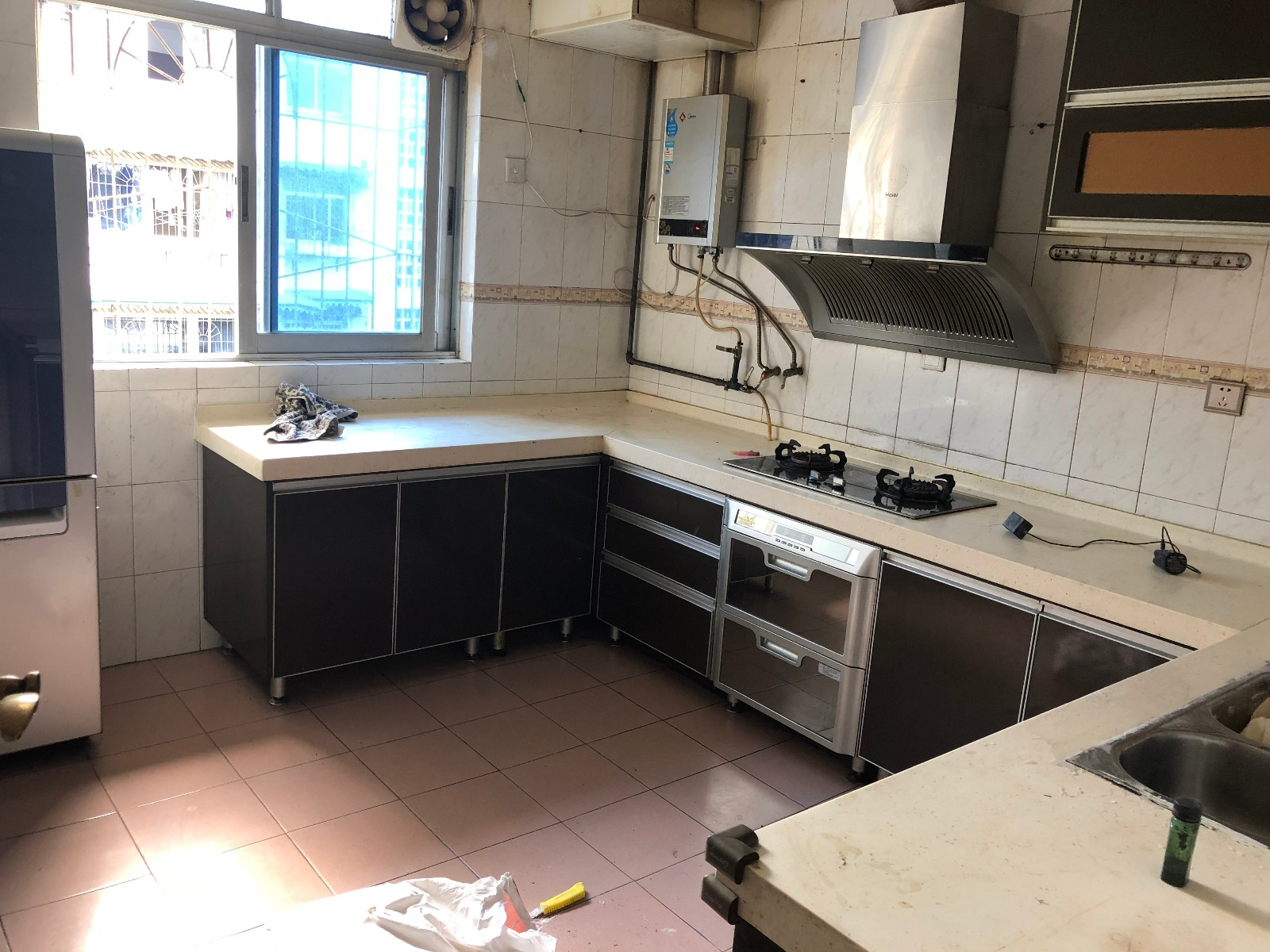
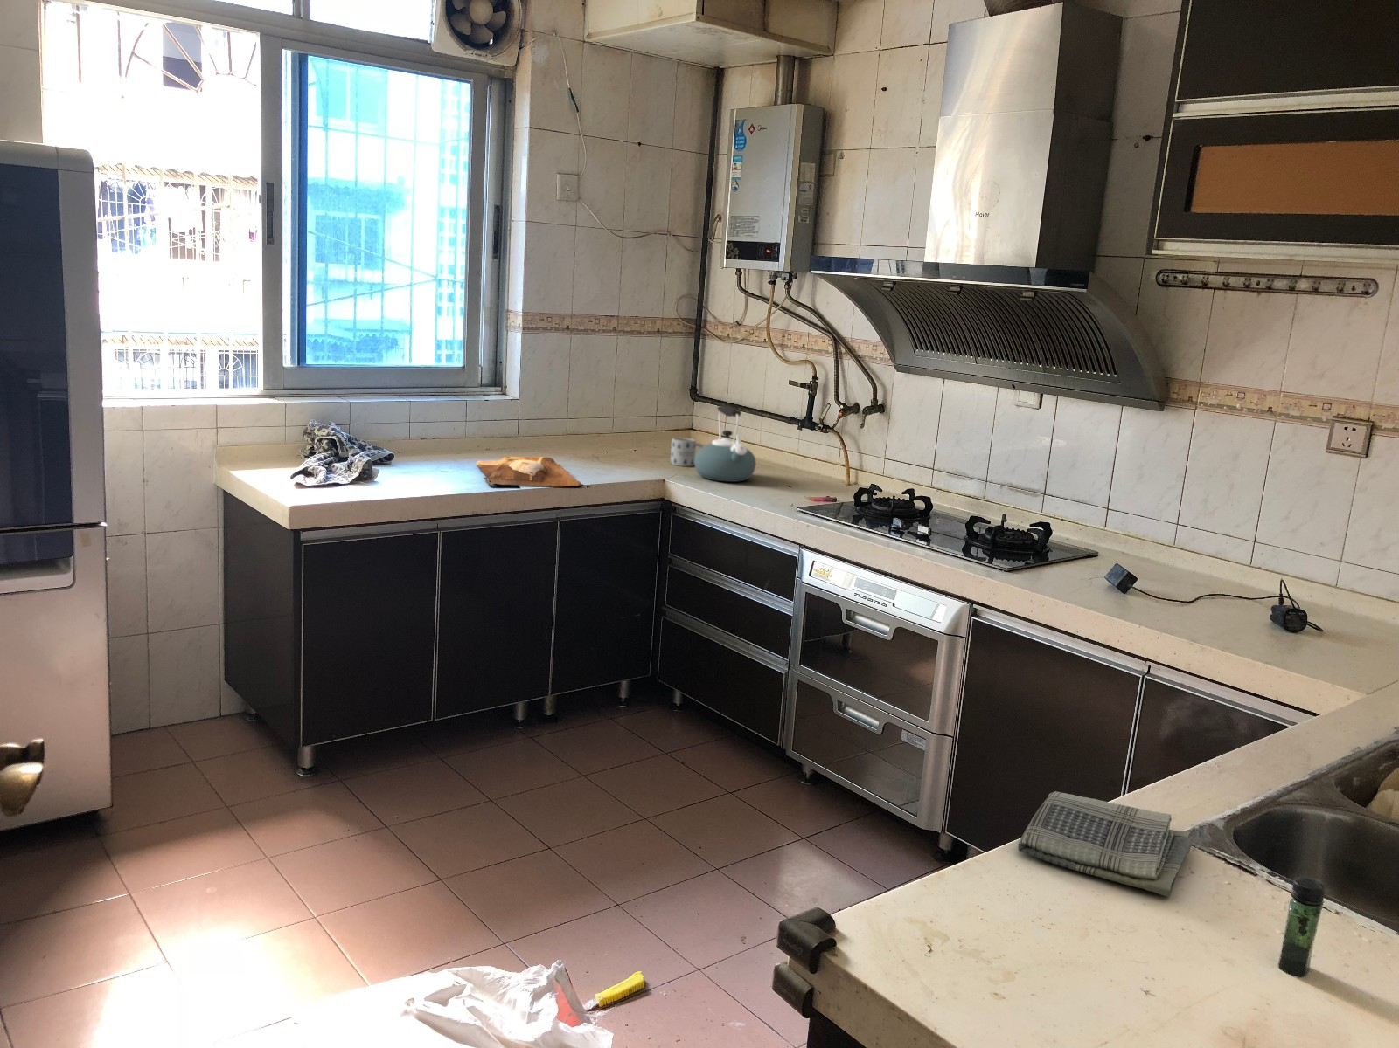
+ dish towel [1017,790,1193,898]
+ mug [670,437,704,467]
+ cutting board [475,456,583,488]
+ kettle [693,405,757,483]
